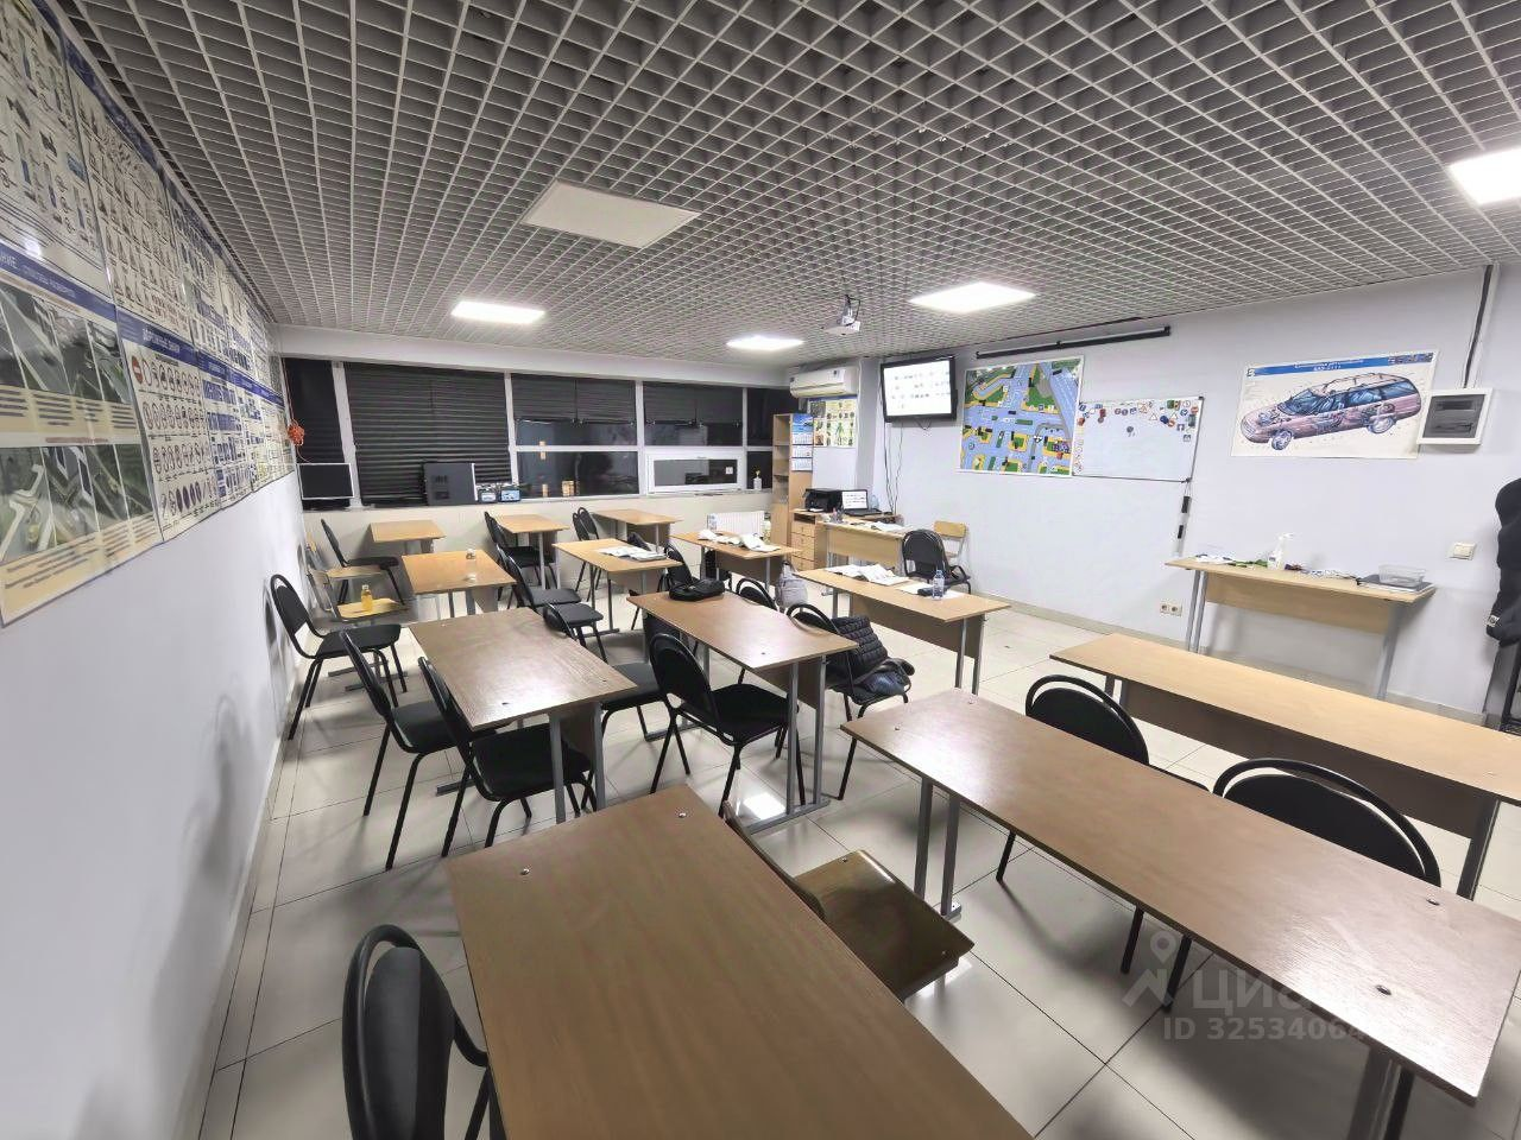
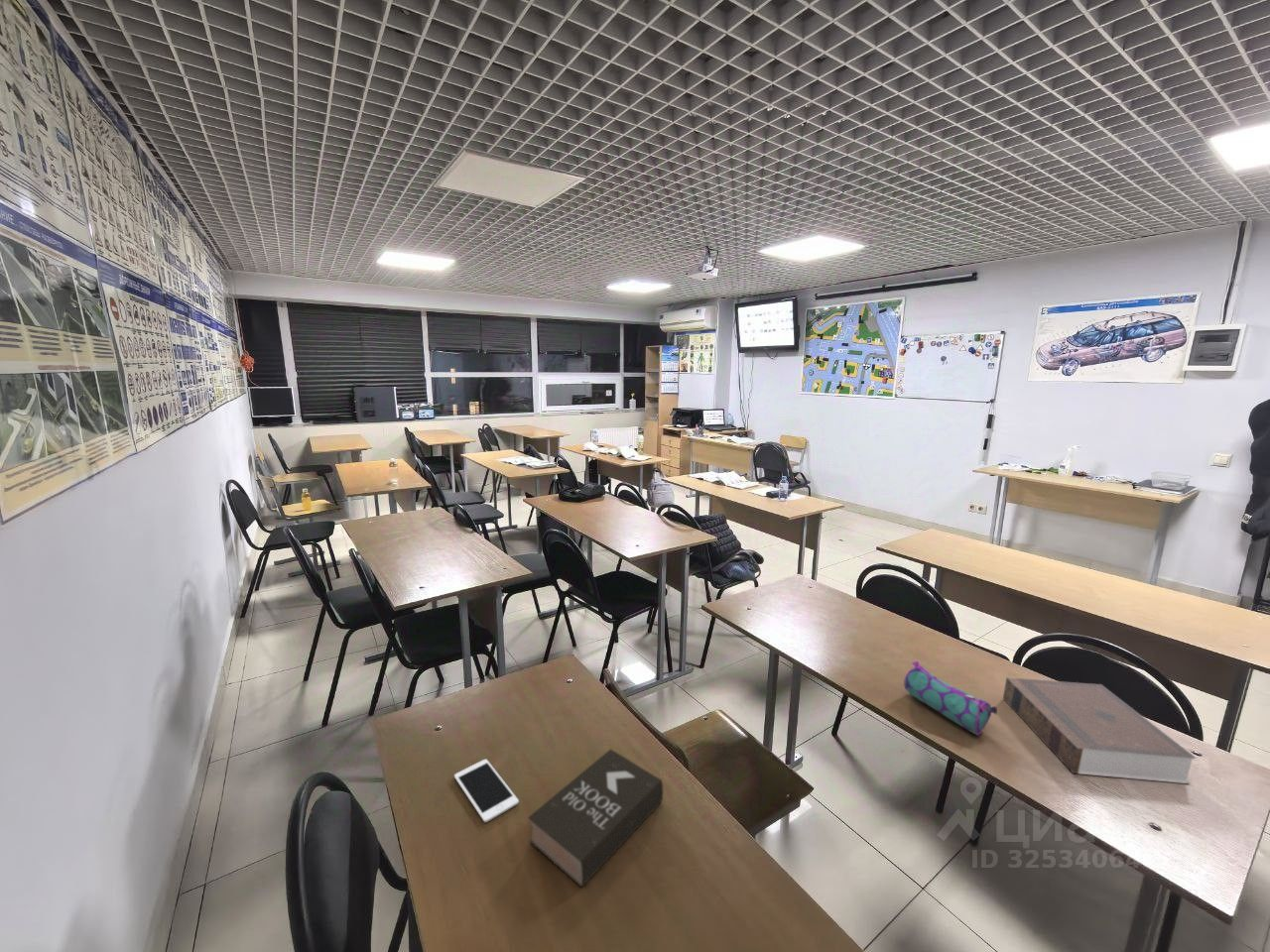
+ book [1002,676,1198,784]
+ pencil case [903,659,998,736]
+ book [527,748,665,889]
+ cell phone [453,759,520,823]
